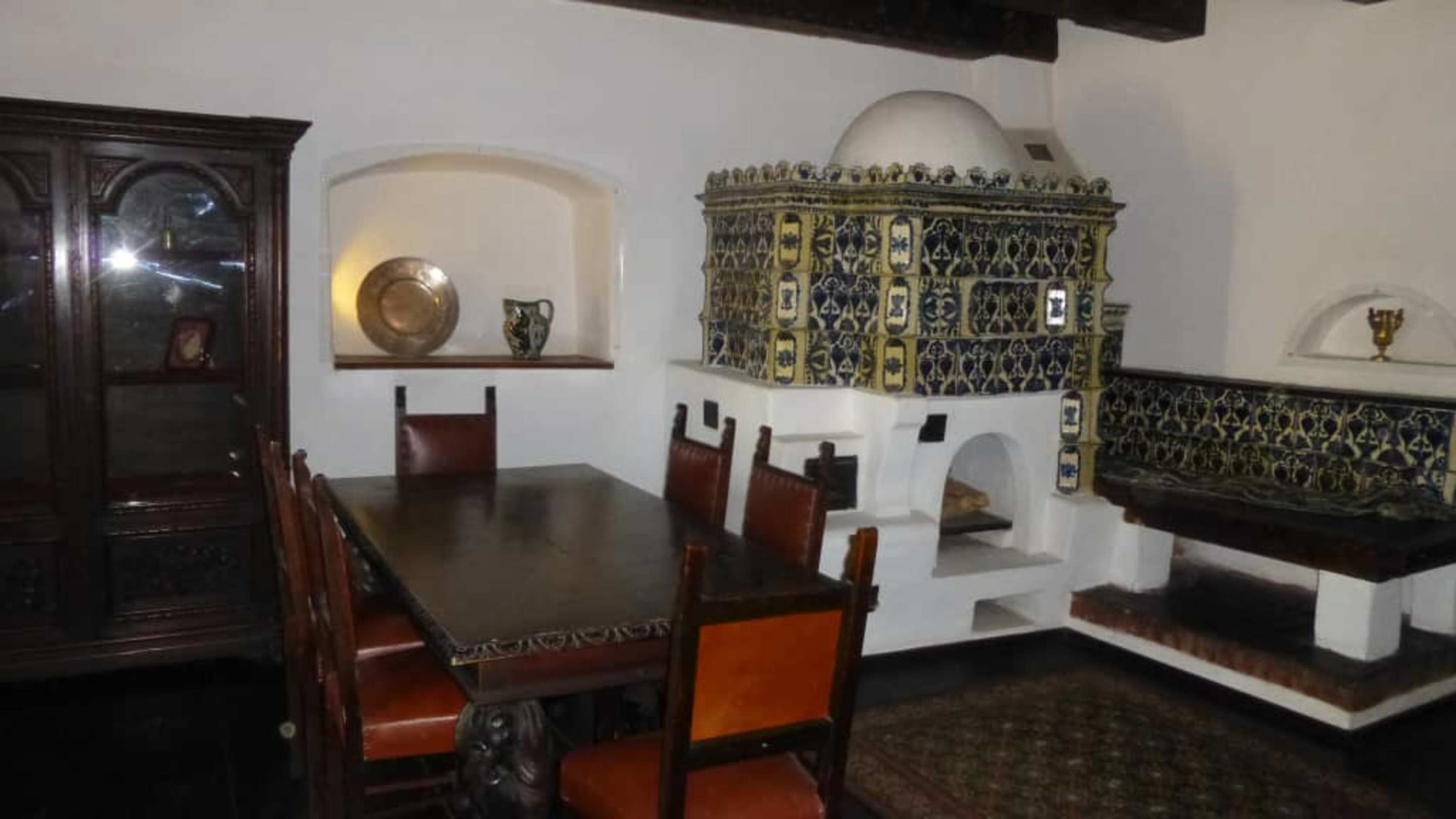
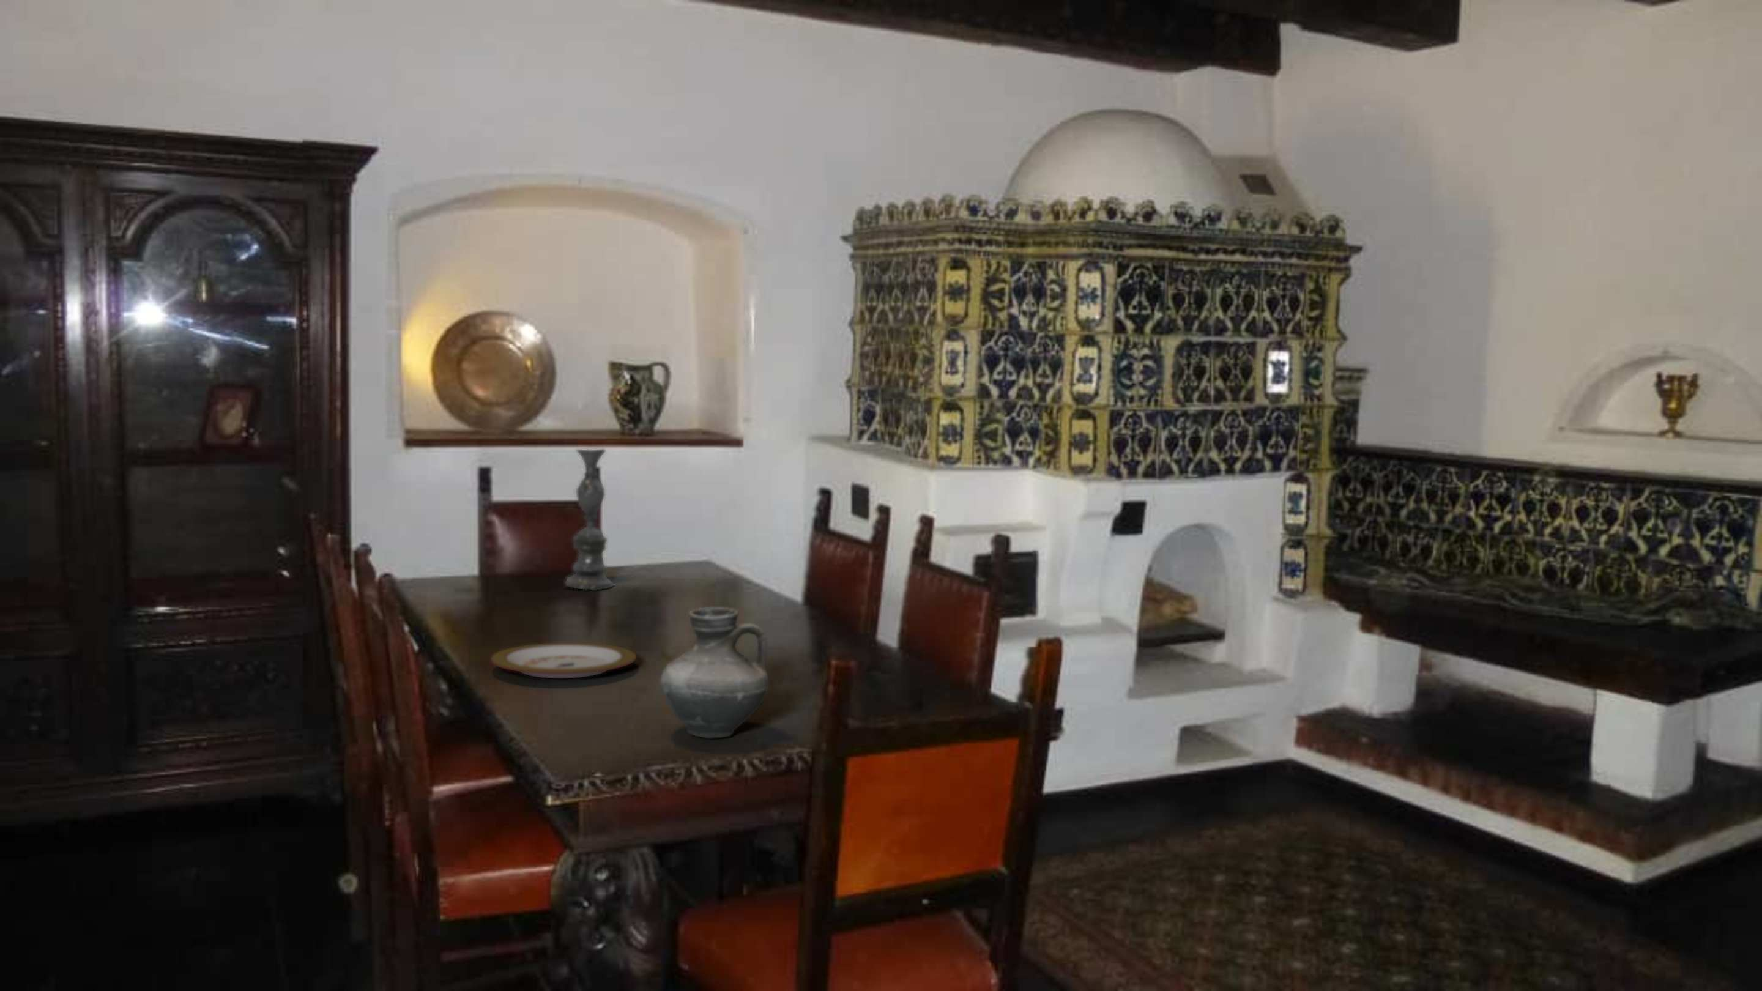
+ decorative plate [490,641,638,679]
+ candlestick [565,449,620,590]
+ ceramic pitcher [660,607,770,738]
